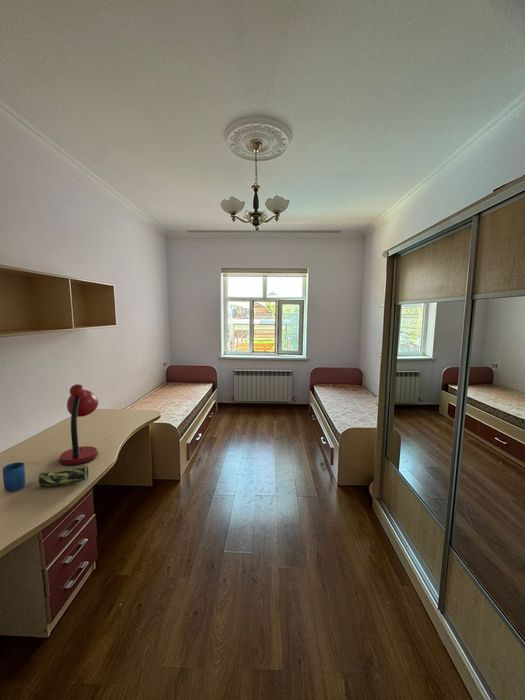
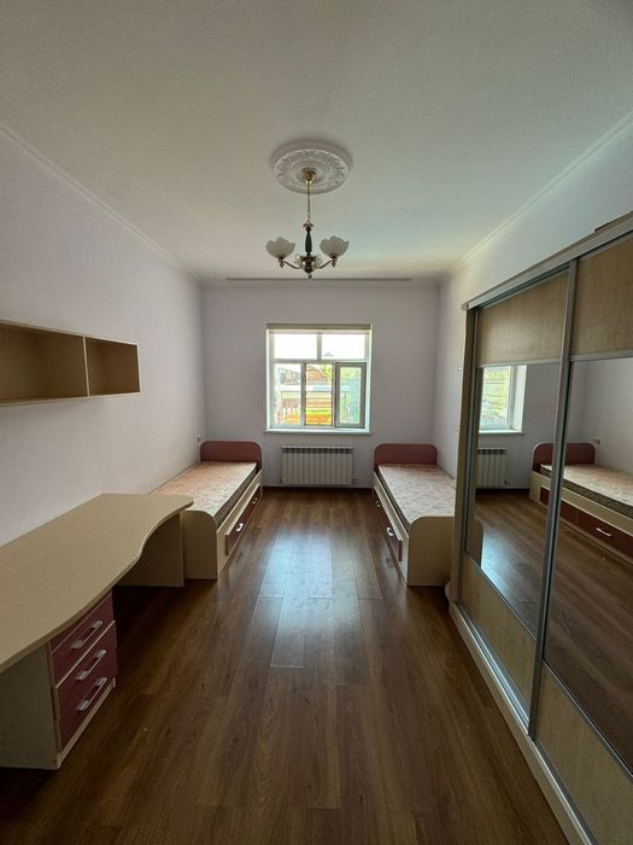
- pencil case [38,465,90,488]
- desk lamp [58,383,99,466]
- mug [2,461,26,492]
